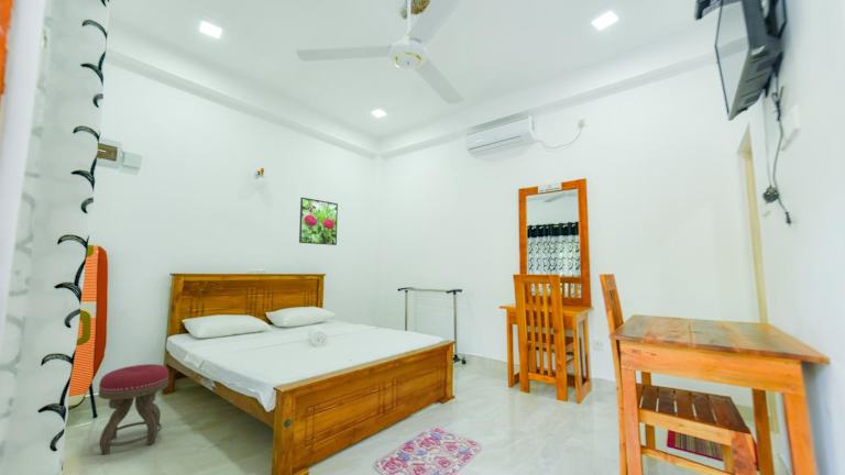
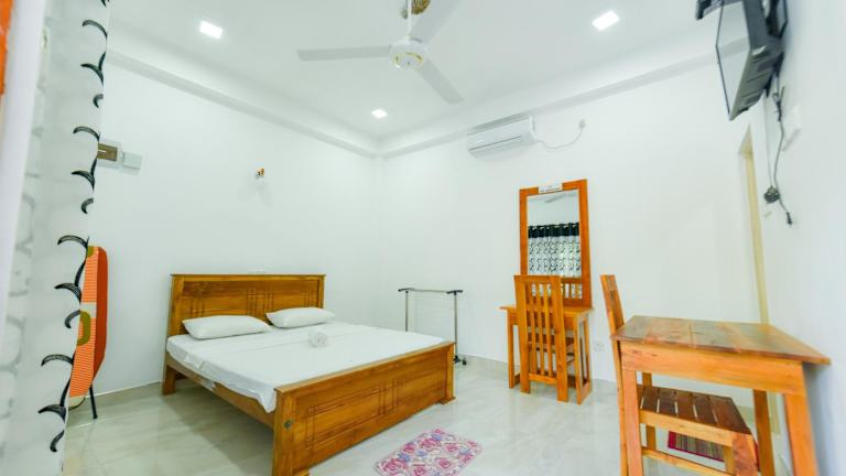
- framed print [298,197,339,246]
- stool [97,363,171,455]
